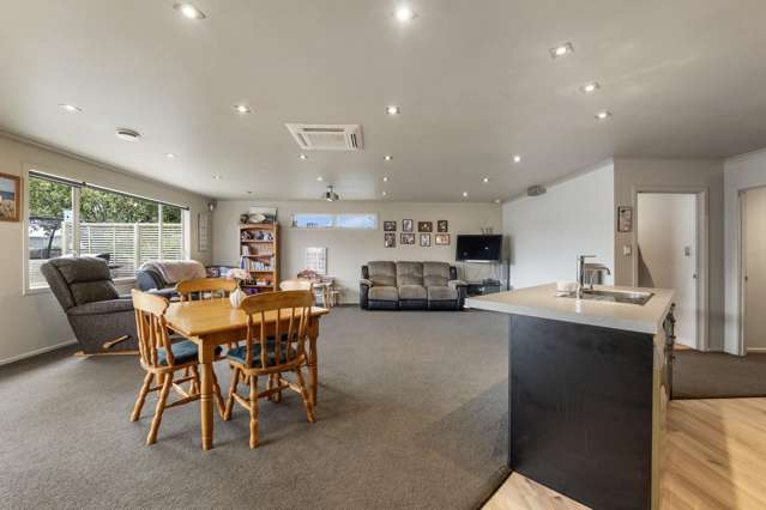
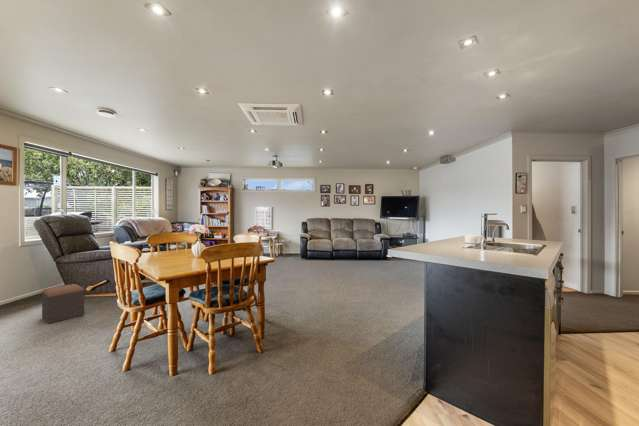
+ footstool [41,283,85,324]
